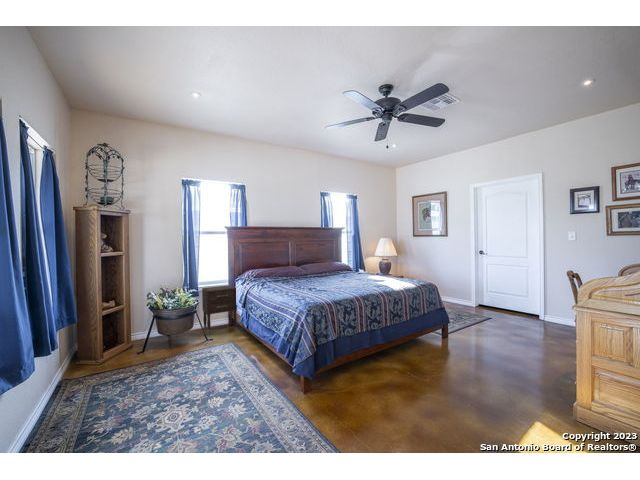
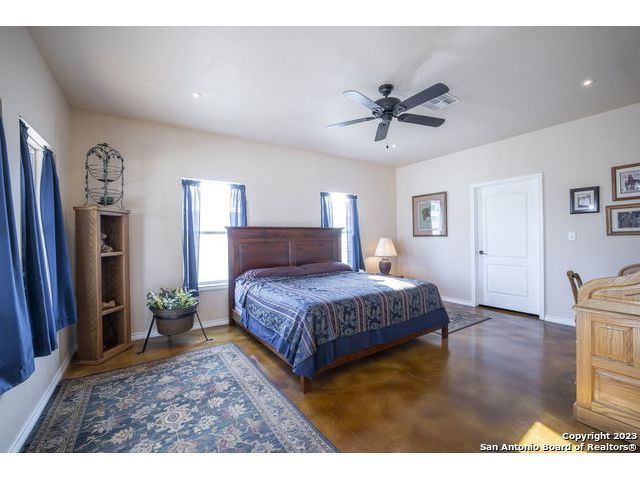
- nightstand [201,284,238,336]
